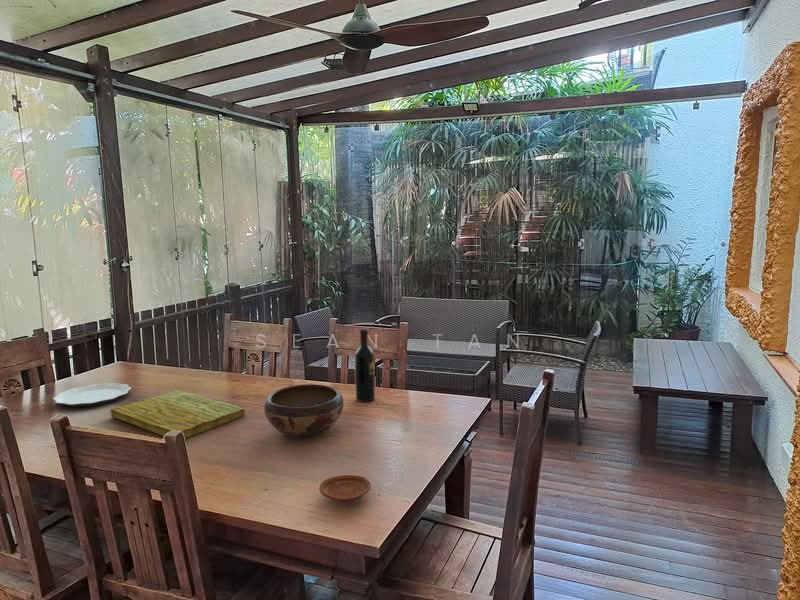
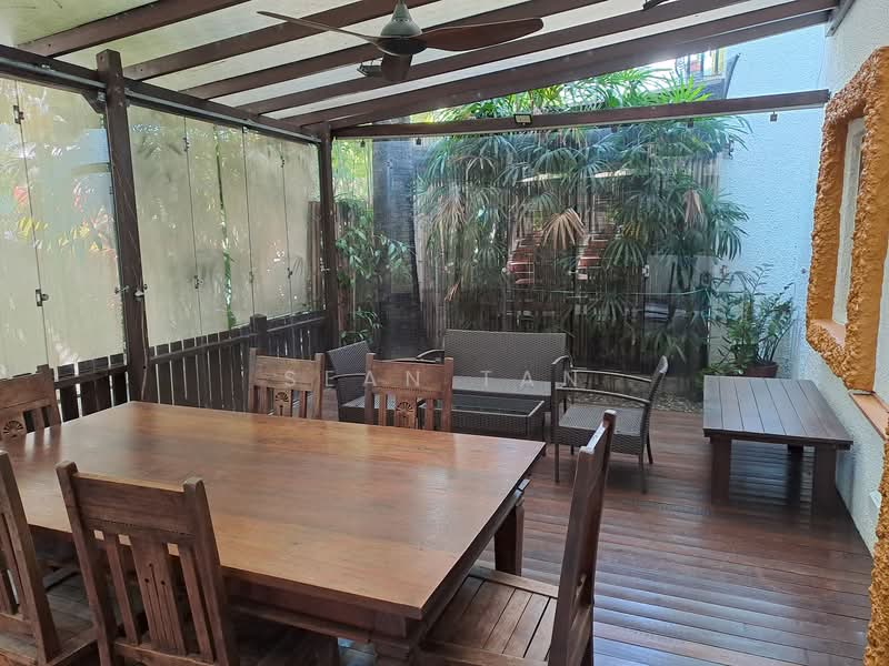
- plate [318,474,372,502]
- wine bottle [354,327,376,403]
- cutting board [110,389,246,439]
- decorative bowl [263,383,345,439]
- plate [52,382,132,408]
